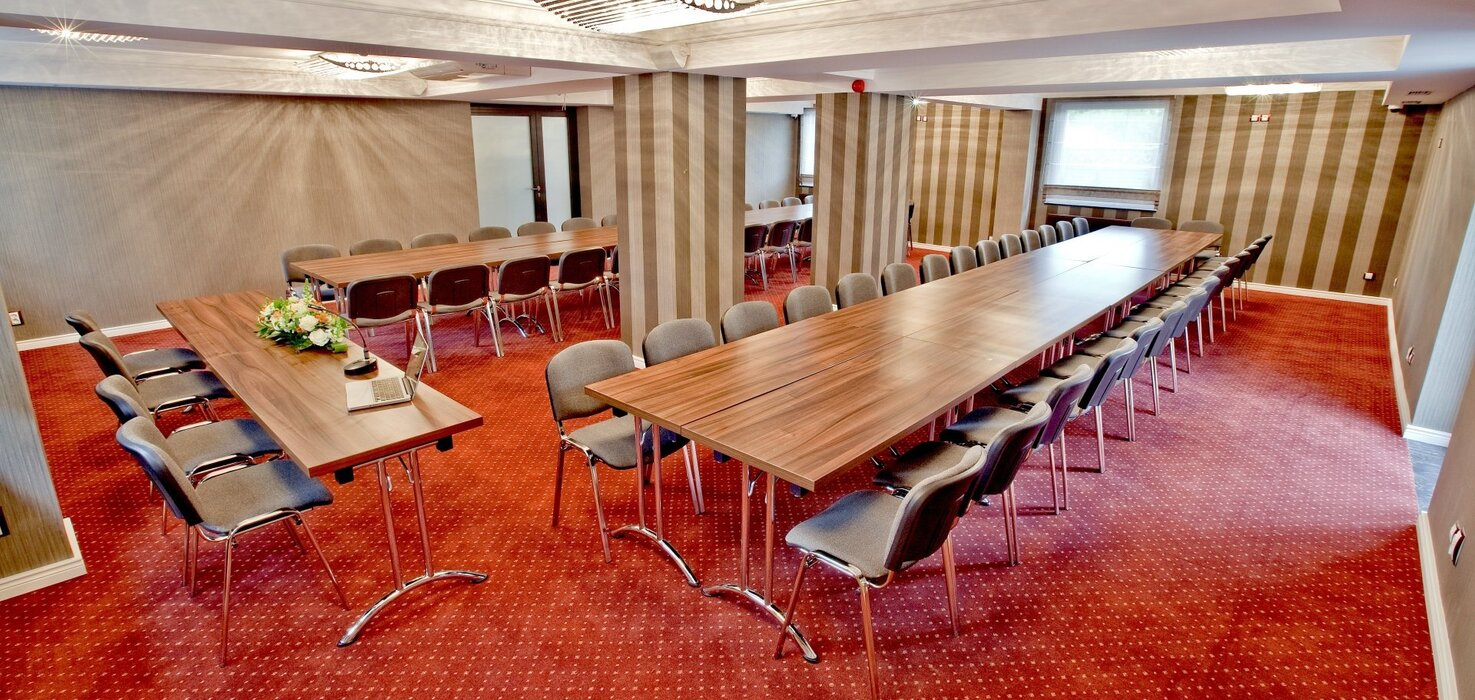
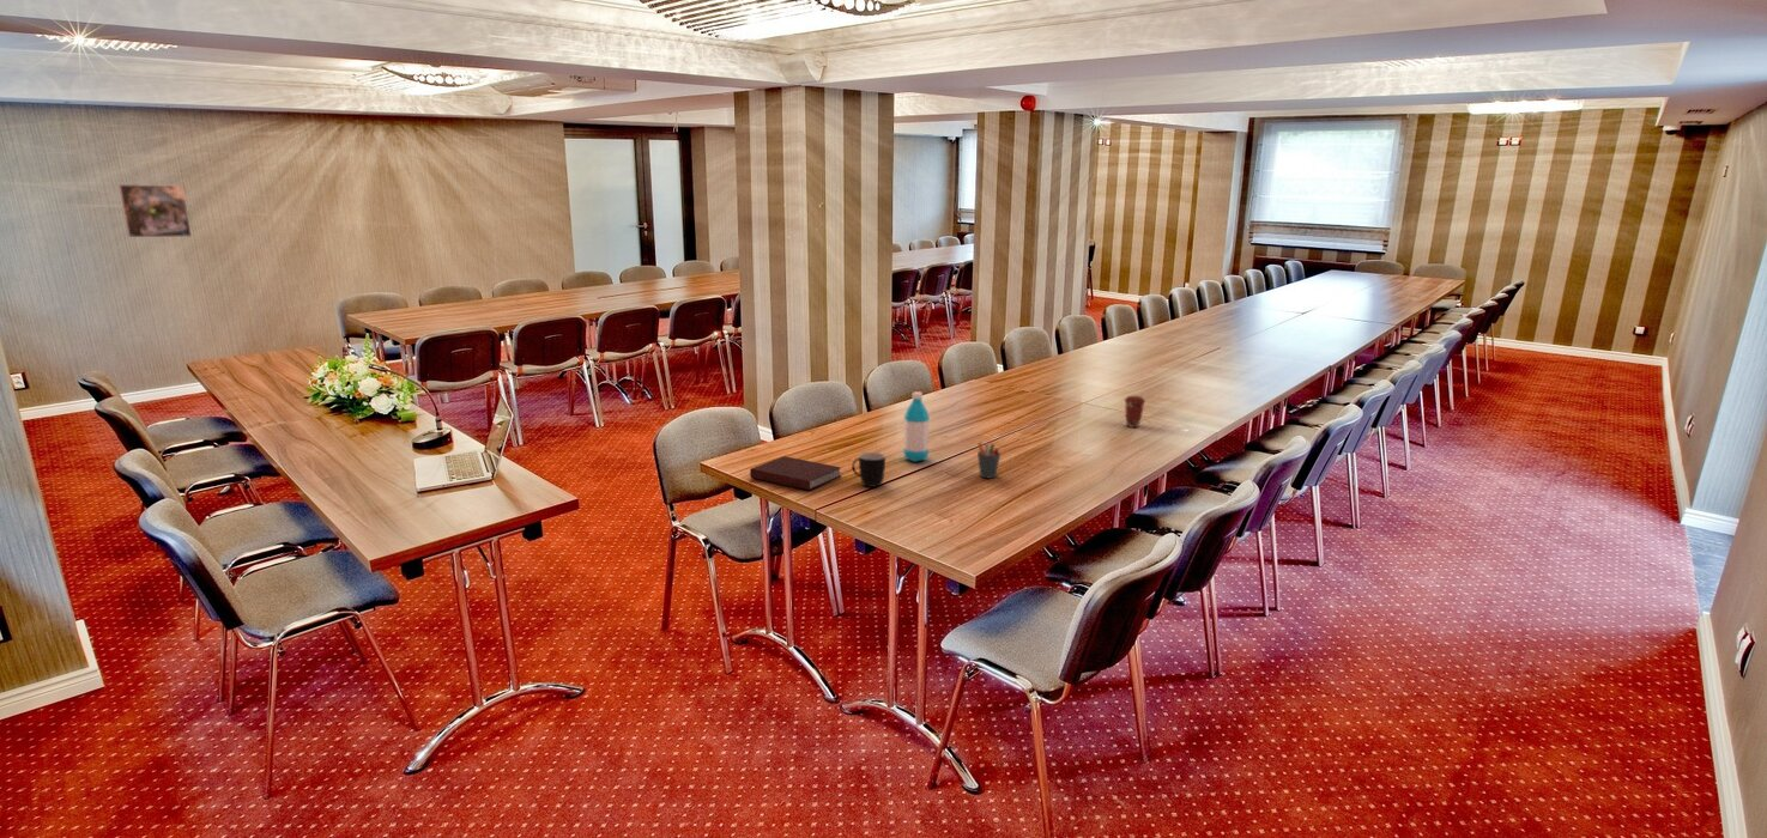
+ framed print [117,183,193,238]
+ mug [851,451,886,488]
+ water bottle [902,390,931,463]
+ coffee cup [1124,395,1146,429]
+ notebook [749,455,842,491]
+ pen holder [976,442,1001,479]
